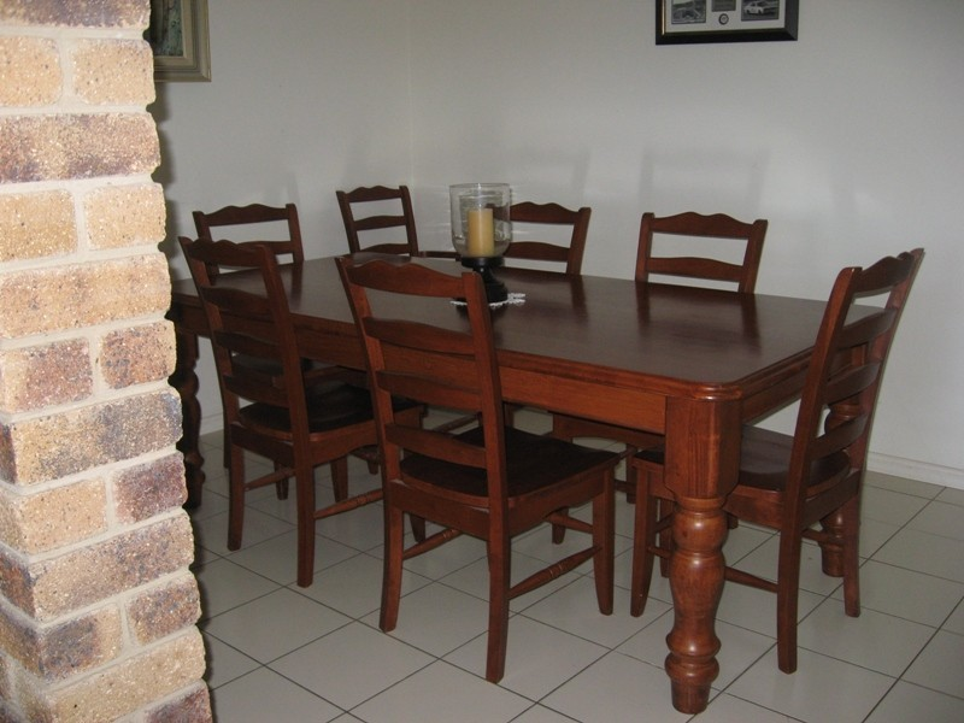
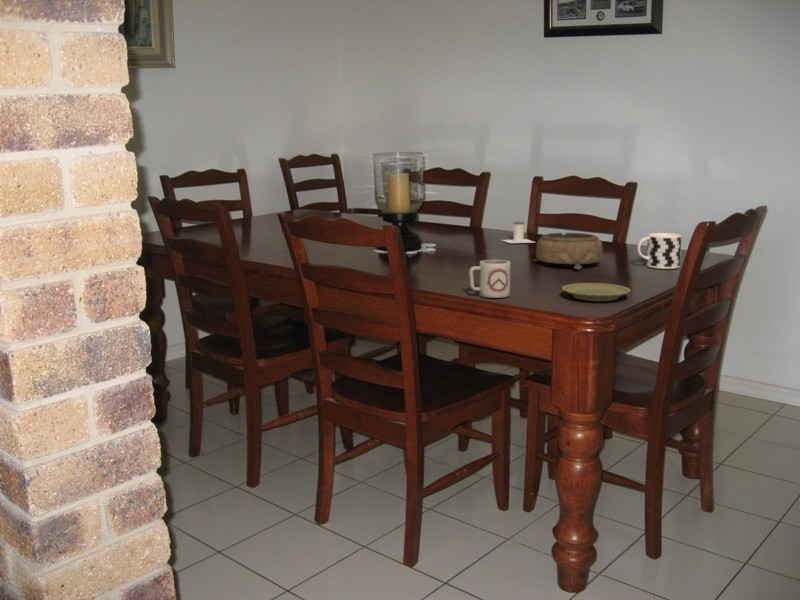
+ decorative bowl [532,232,604,271]
+ plate [561,282,631,302]
+ cup [636,232,682,270]
+ cup [468,259,511,299]
+ salt shaker [502,220,534,244]
